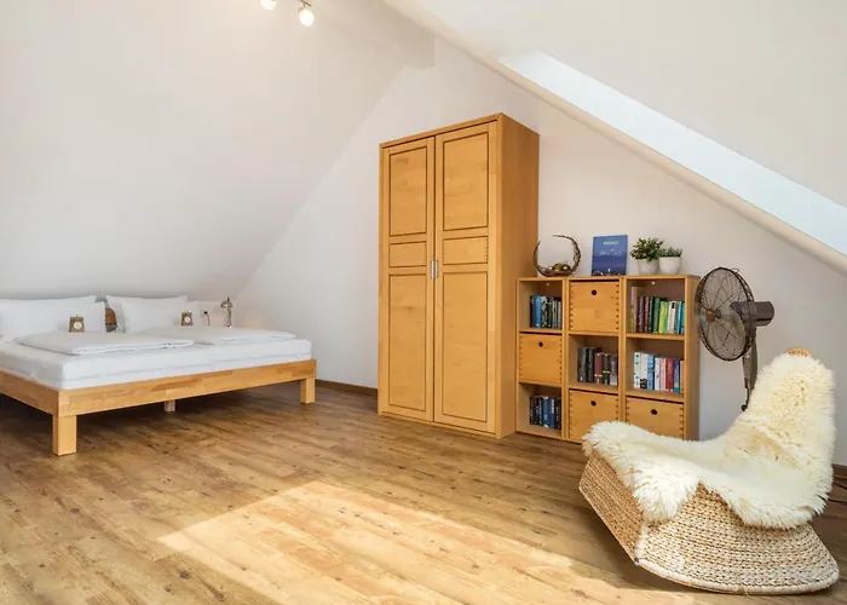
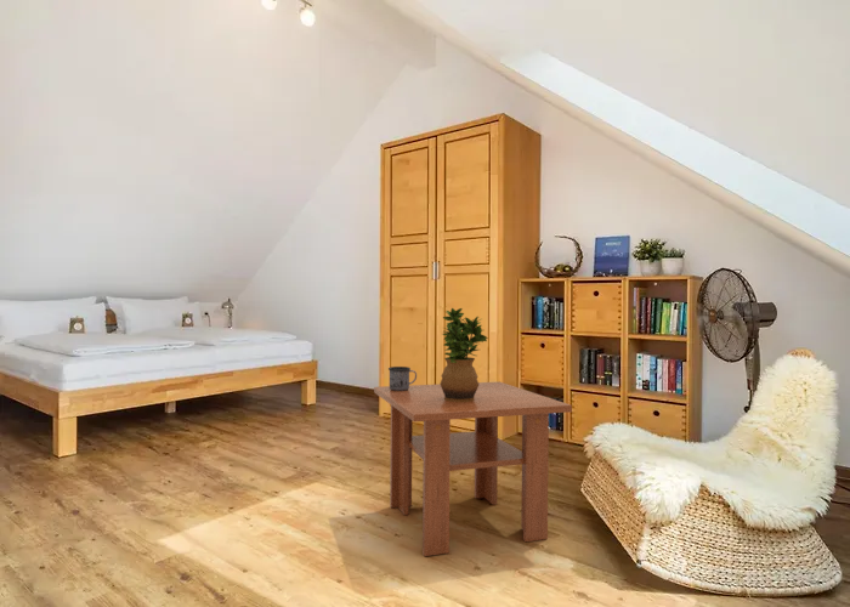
+ potted plant [438,307,489,402]
+ coffee table [373,381,573,557]
+ mug [387,365,418,391]
